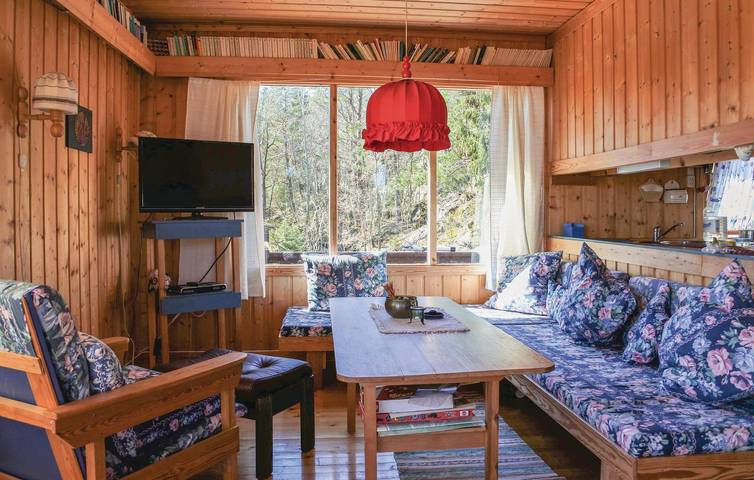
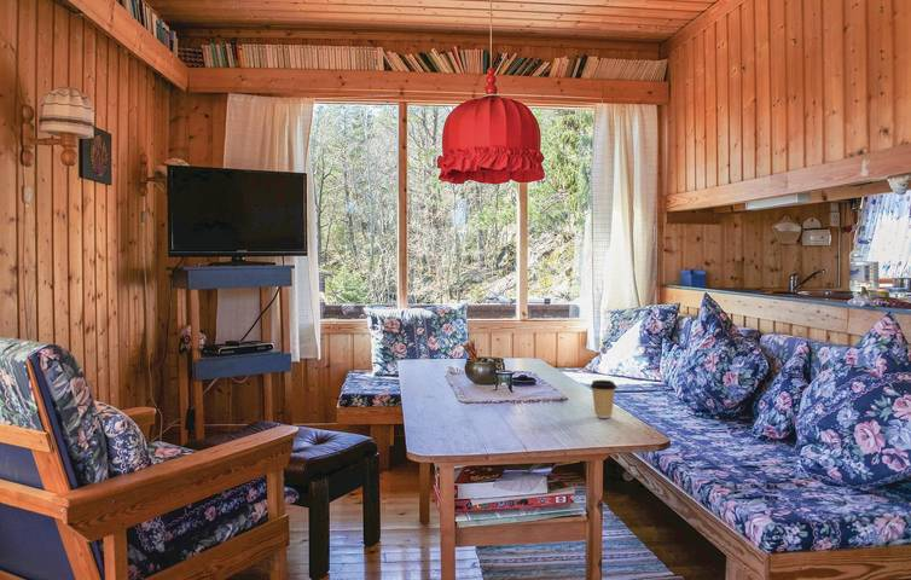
+ coffee cup [588,379,617,419]
